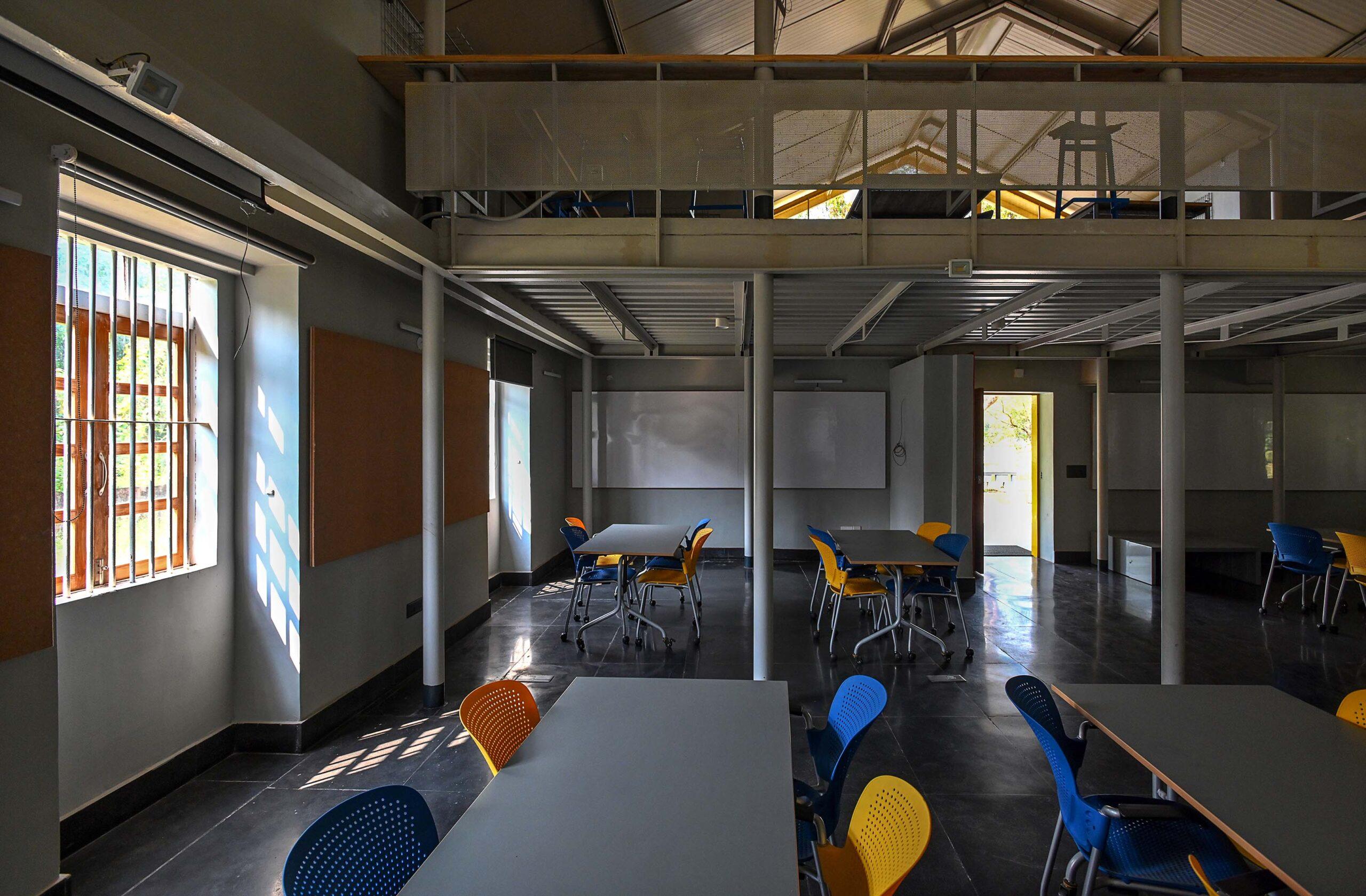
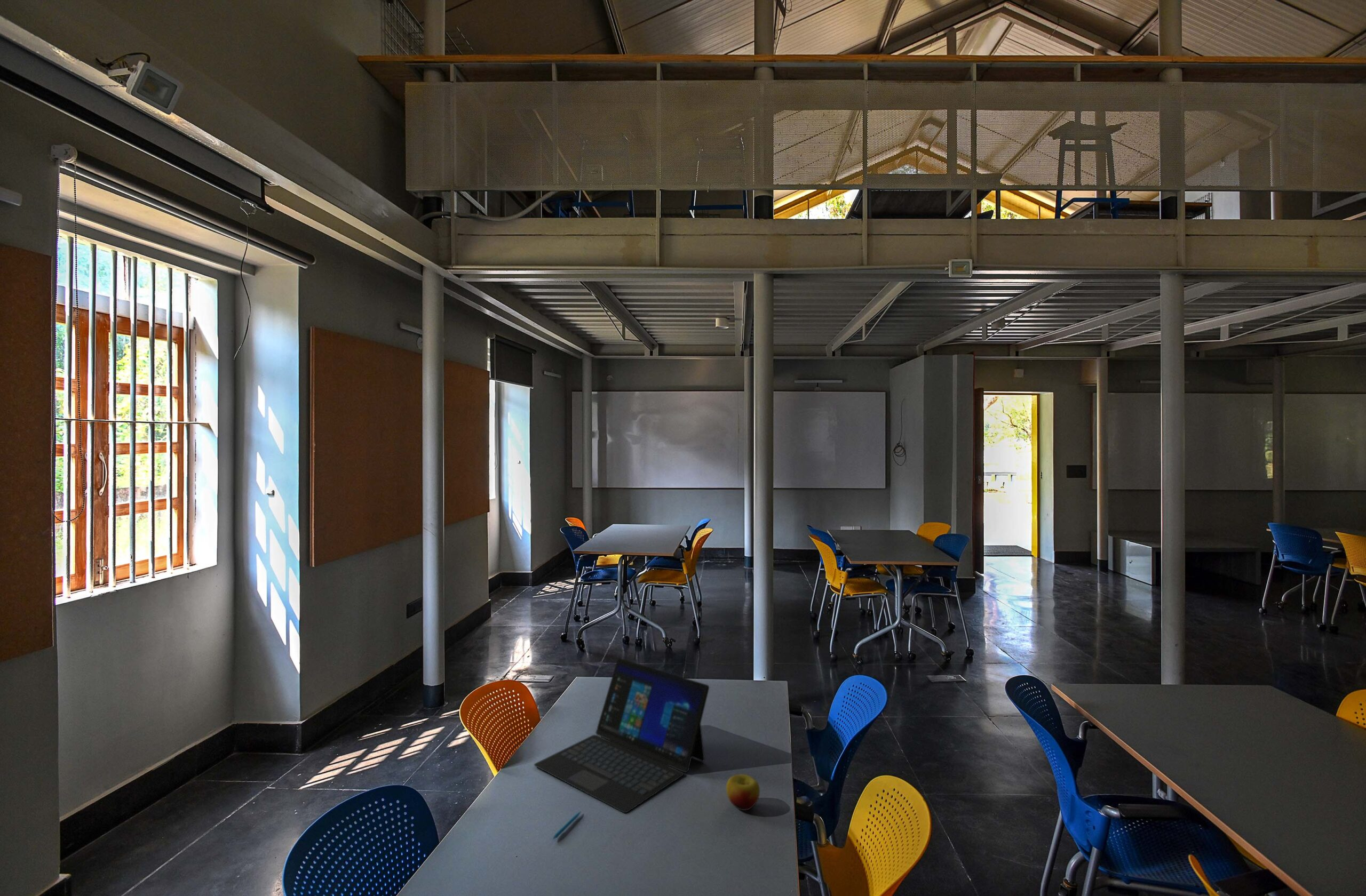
+ apple [726,774,760,811]
+ pen [552,811,582,840]
+ laptop [534,658,710,813]
